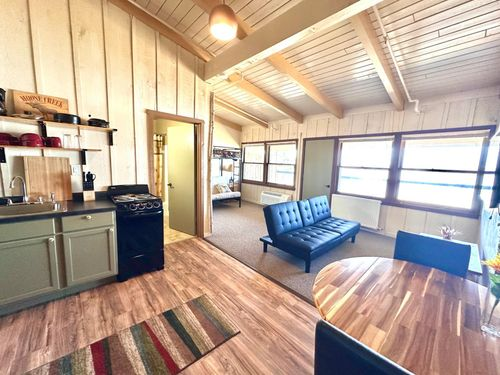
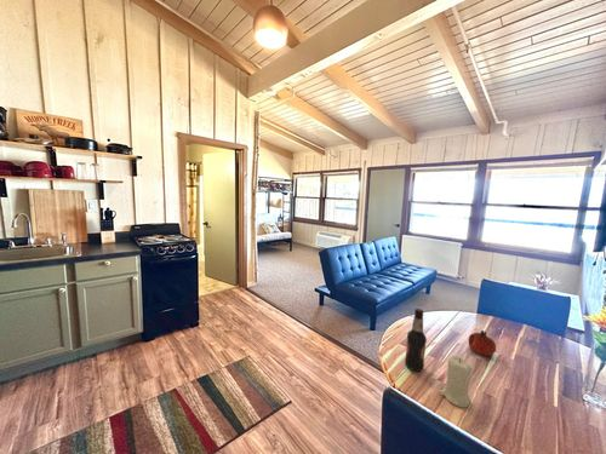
+ bottle [404,308,428,373]
+ fruit [468,329,497,357]
+ candle [439,355,474,408]
